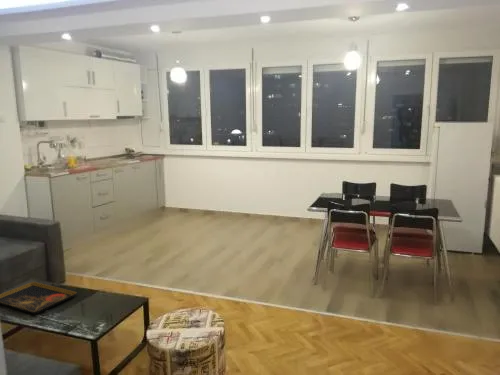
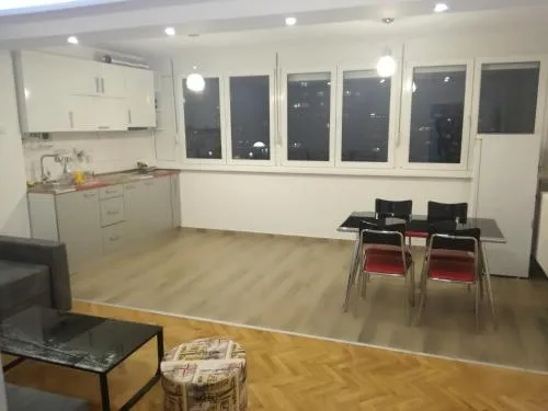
- decorative tray [0,281,77,315]
